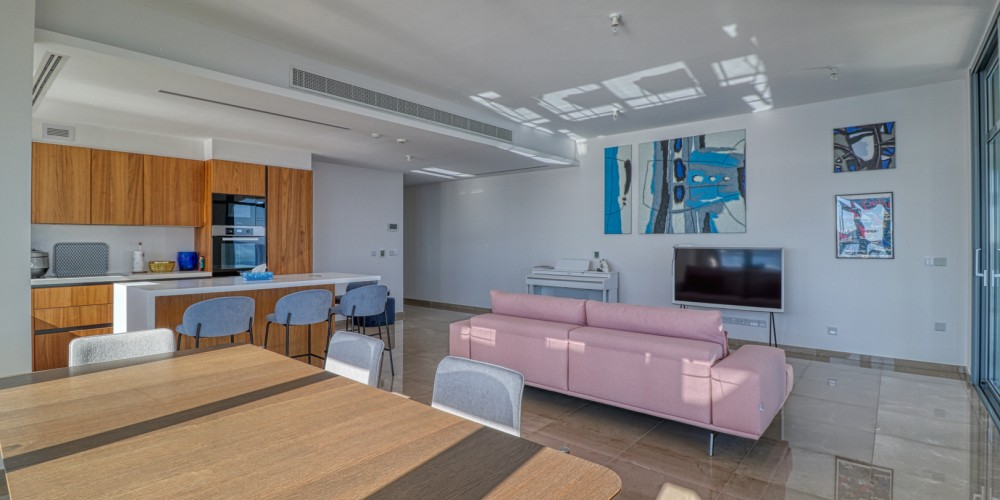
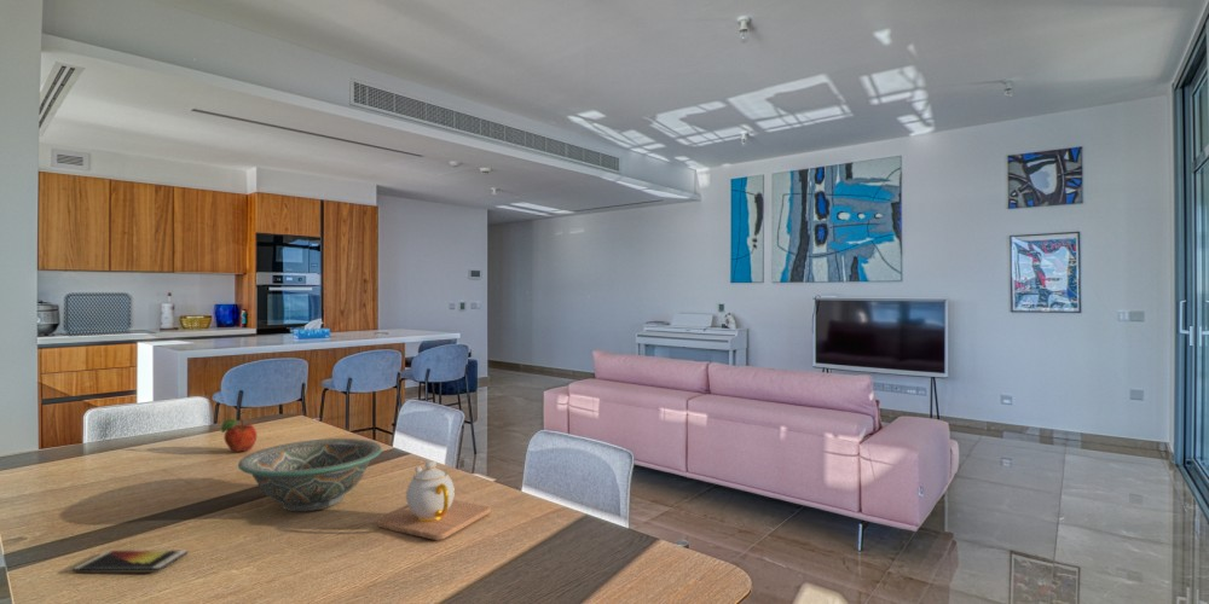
+ smartphone [73,550,189,574]
+ fruit [220,417,258,453]
+ decorative bowl [237,437,383,512]
+ teapot [376,460,492,541]
